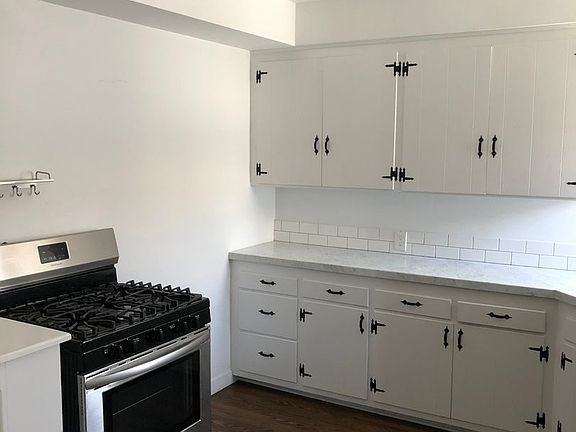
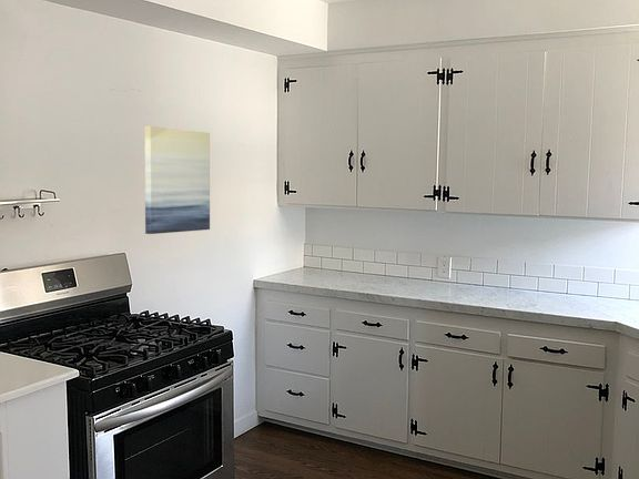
+ wall art [143,125,211,235]
